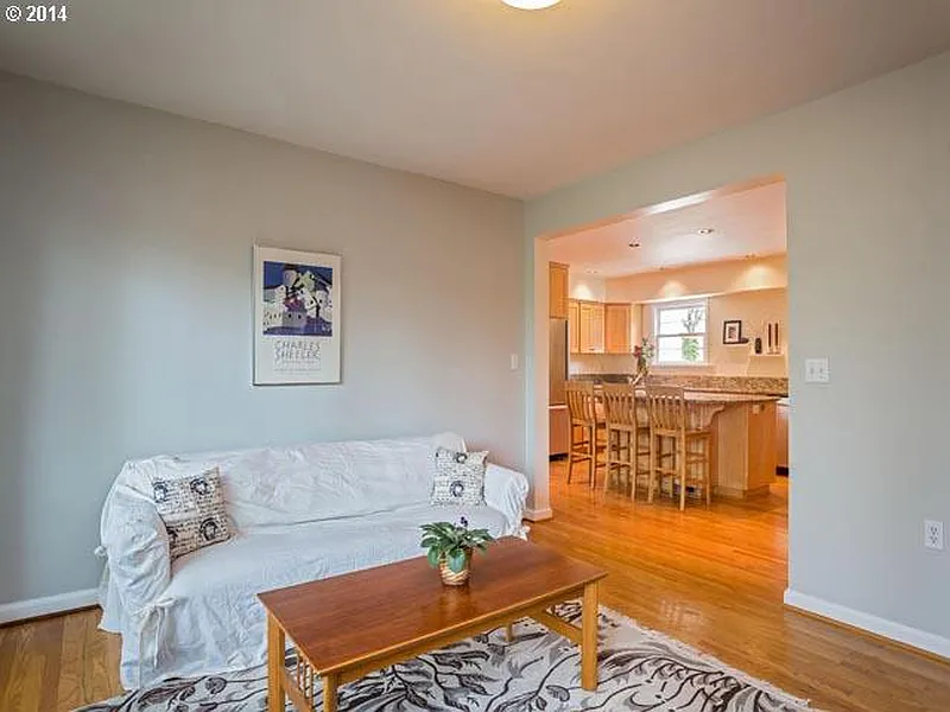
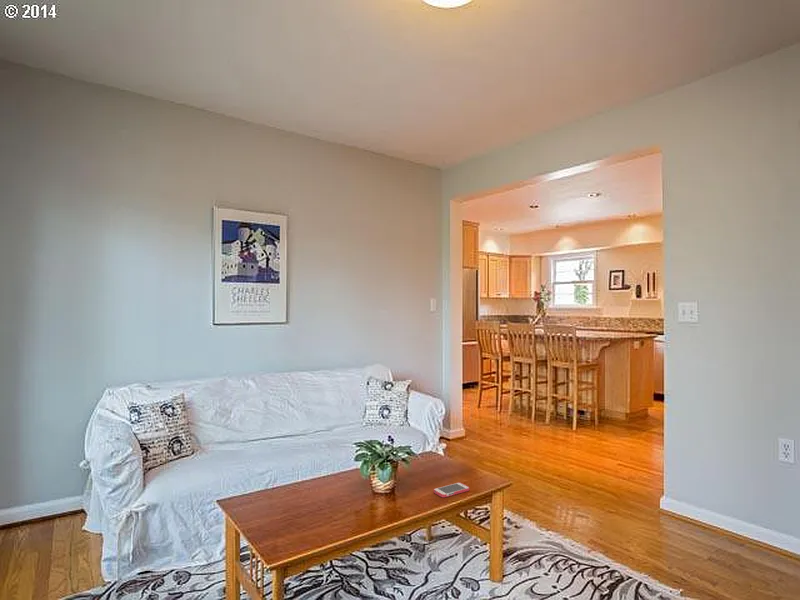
+ smartphone [433,481,470,498]
